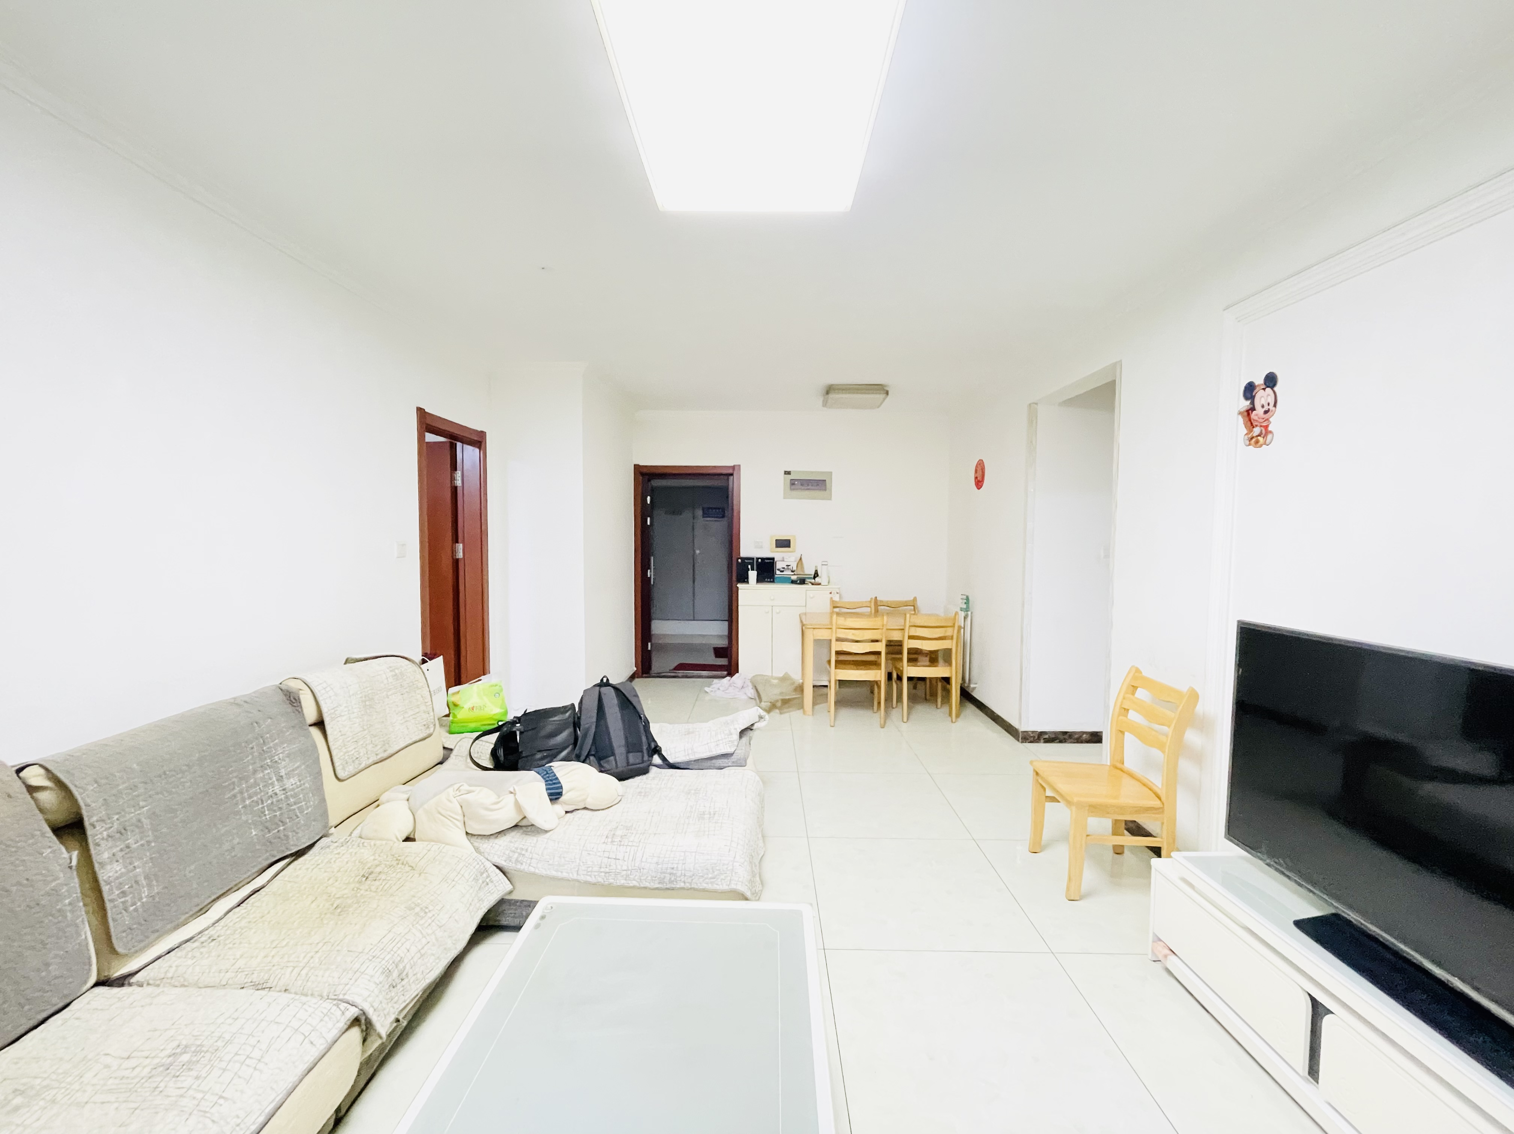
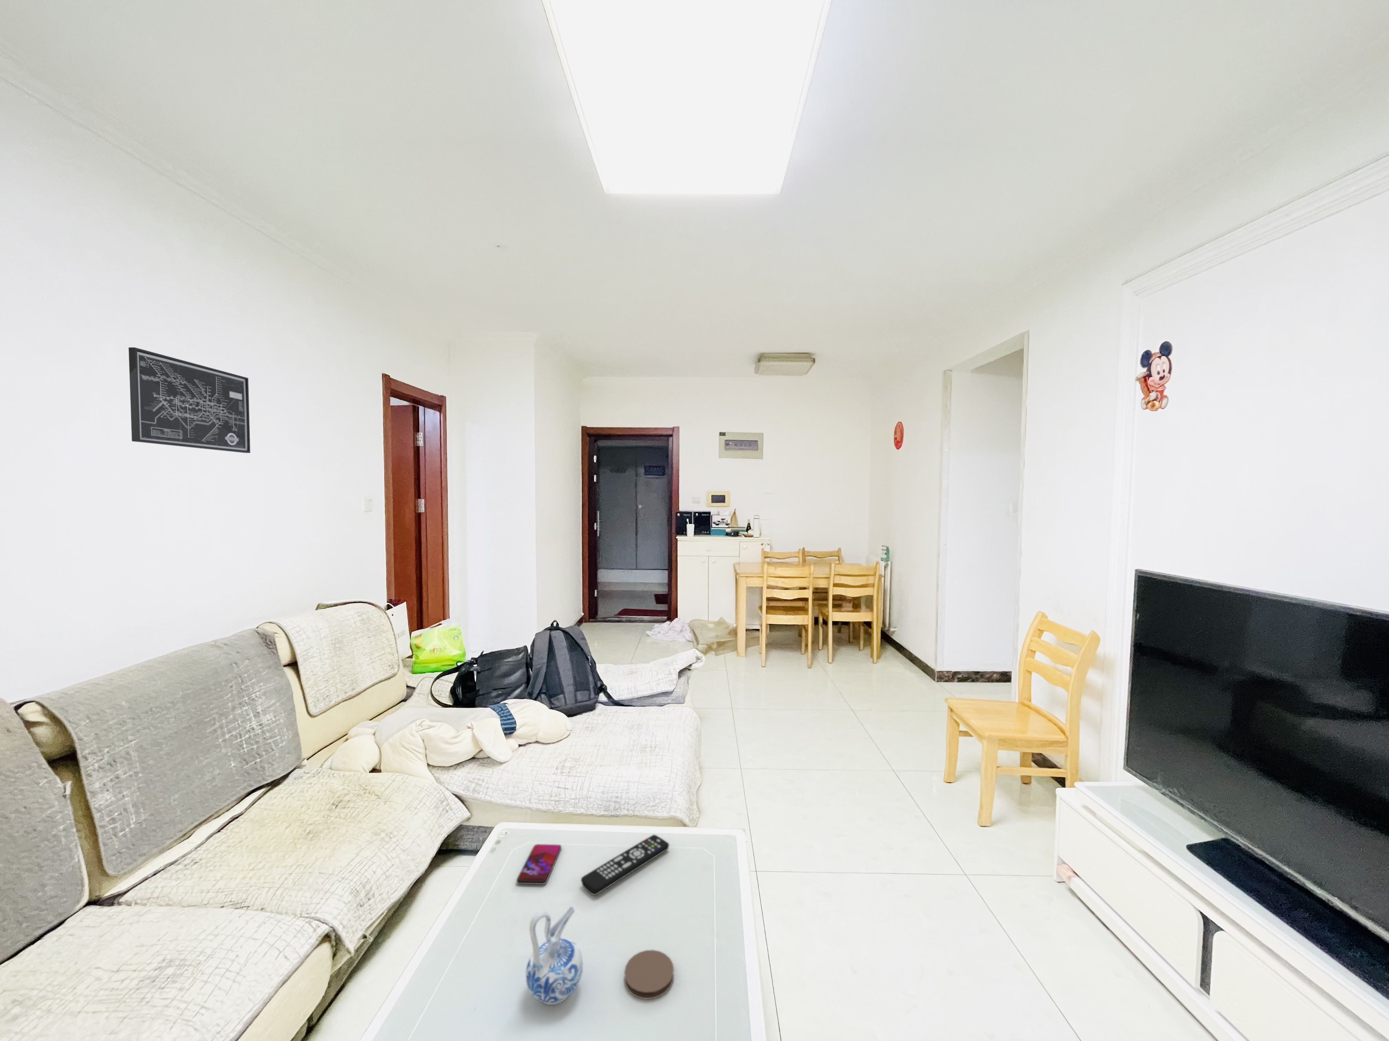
+ smartphone [516,844,561,885]
+ remote control [581,834,669,896]
+ coaster [623,949,674,999]
+ ceramic pitcher [525,905,583,1005]
+ wall art [128,347,250,454]
